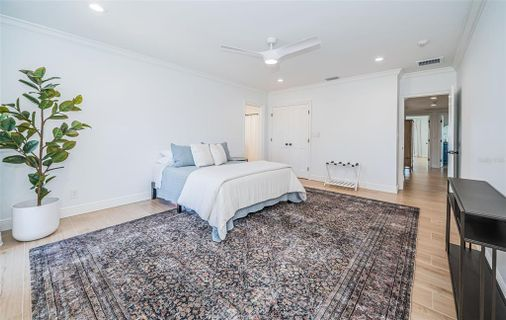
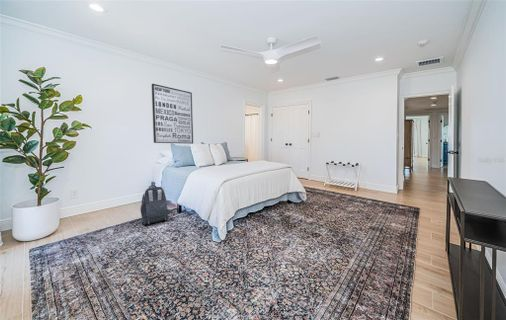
+ backpack [139,184,171,226]
+ wall art [151,83,194,145]
